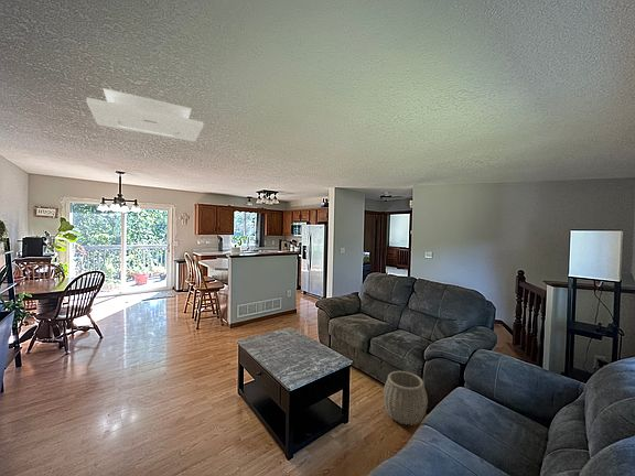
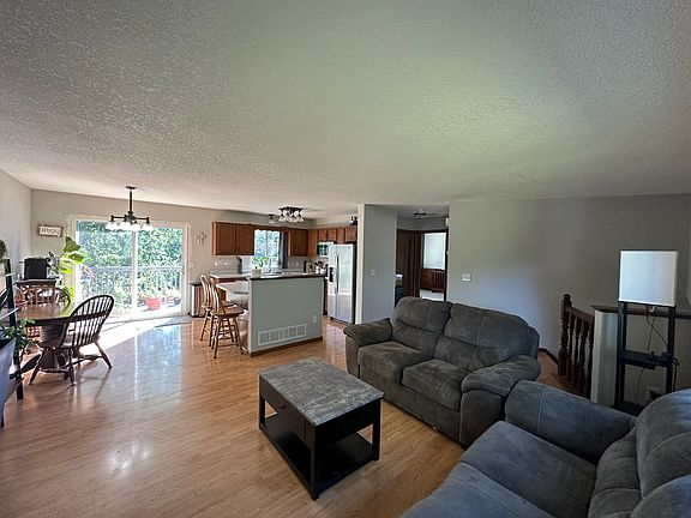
- ceiling light [85,87,205,142]
- woven basket [383,370,429,426]
